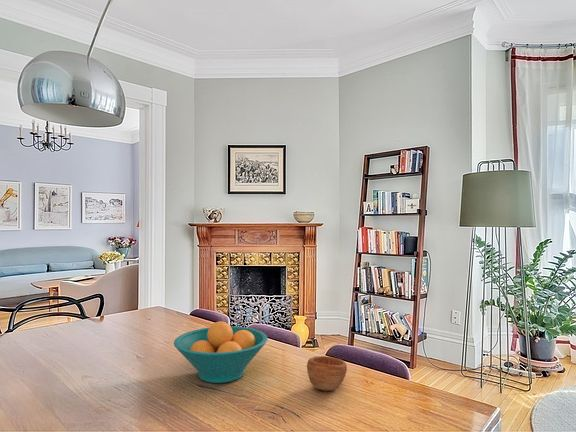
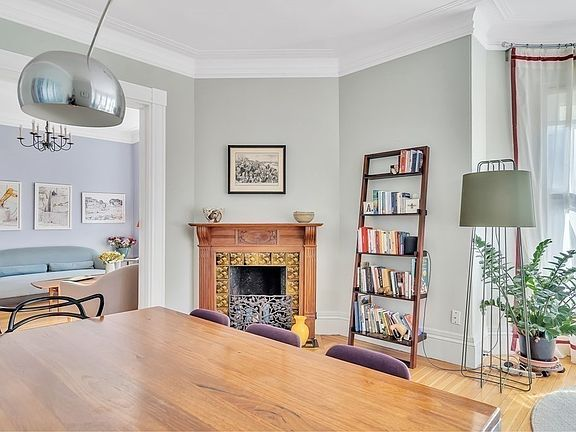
- fruit bowl [173,320,269,384]
- cup [306,355,348,392]
